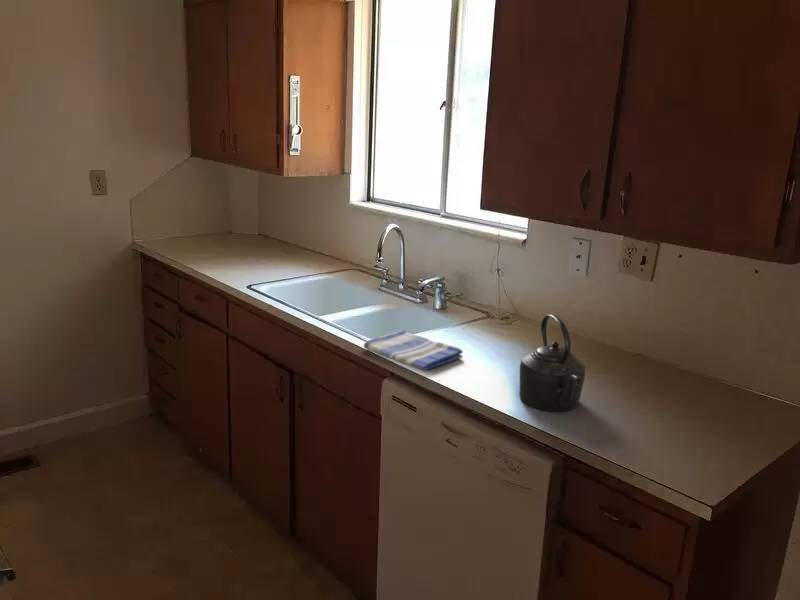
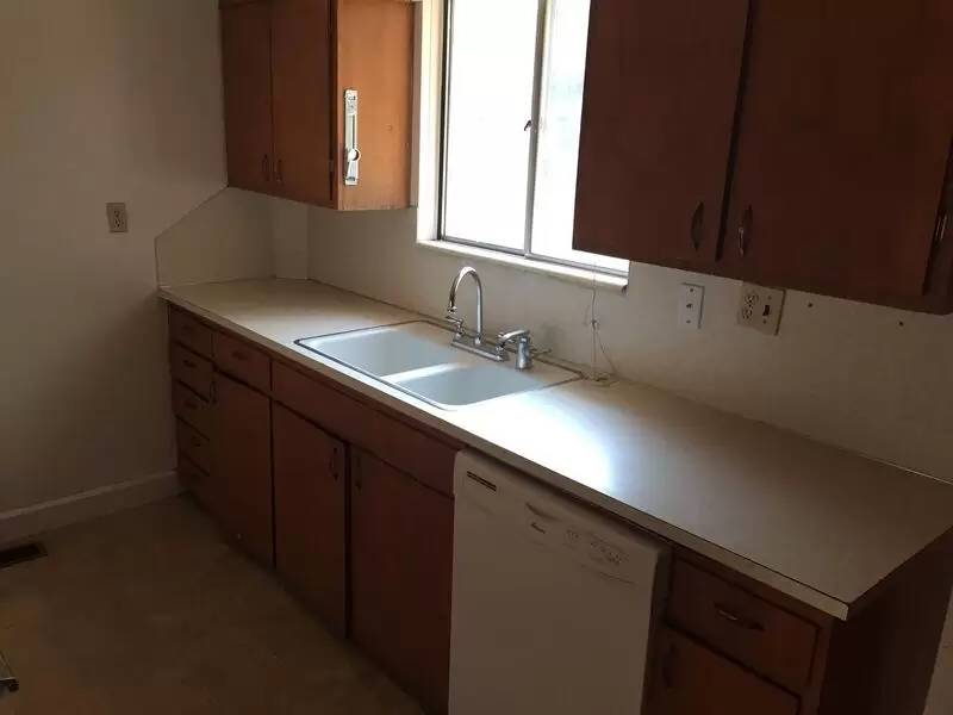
- dish towel [363,329,464,371]
- kettle [519,313,586,413]
